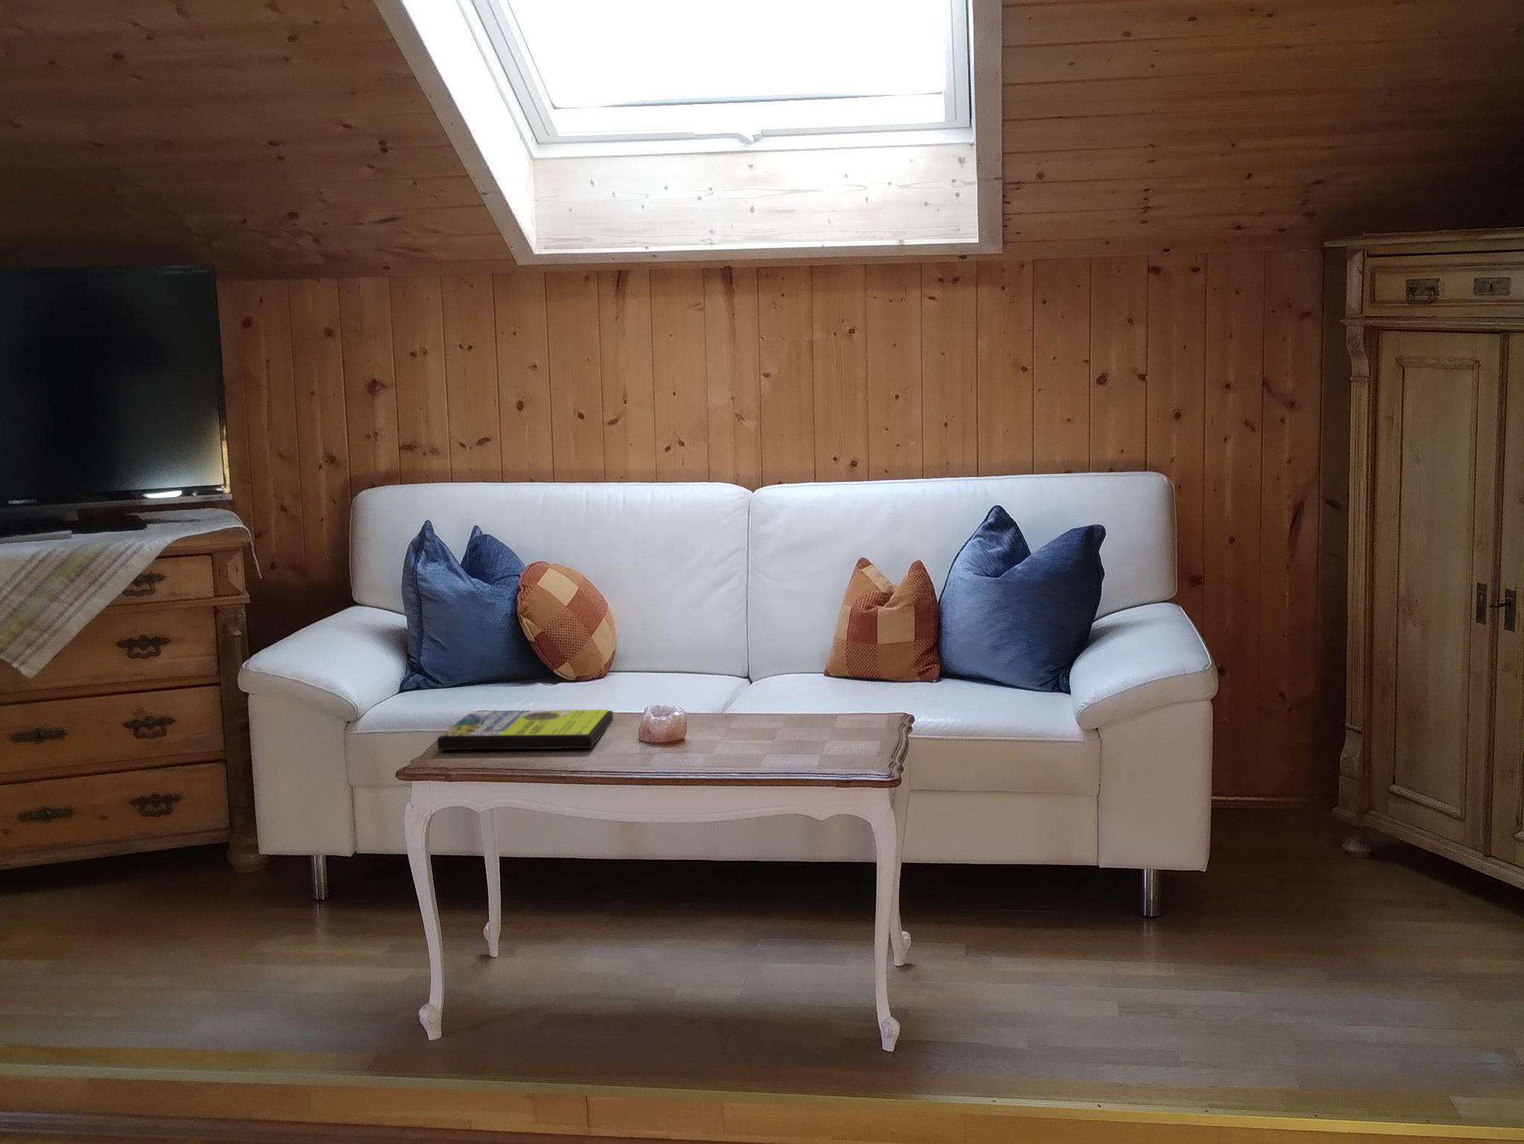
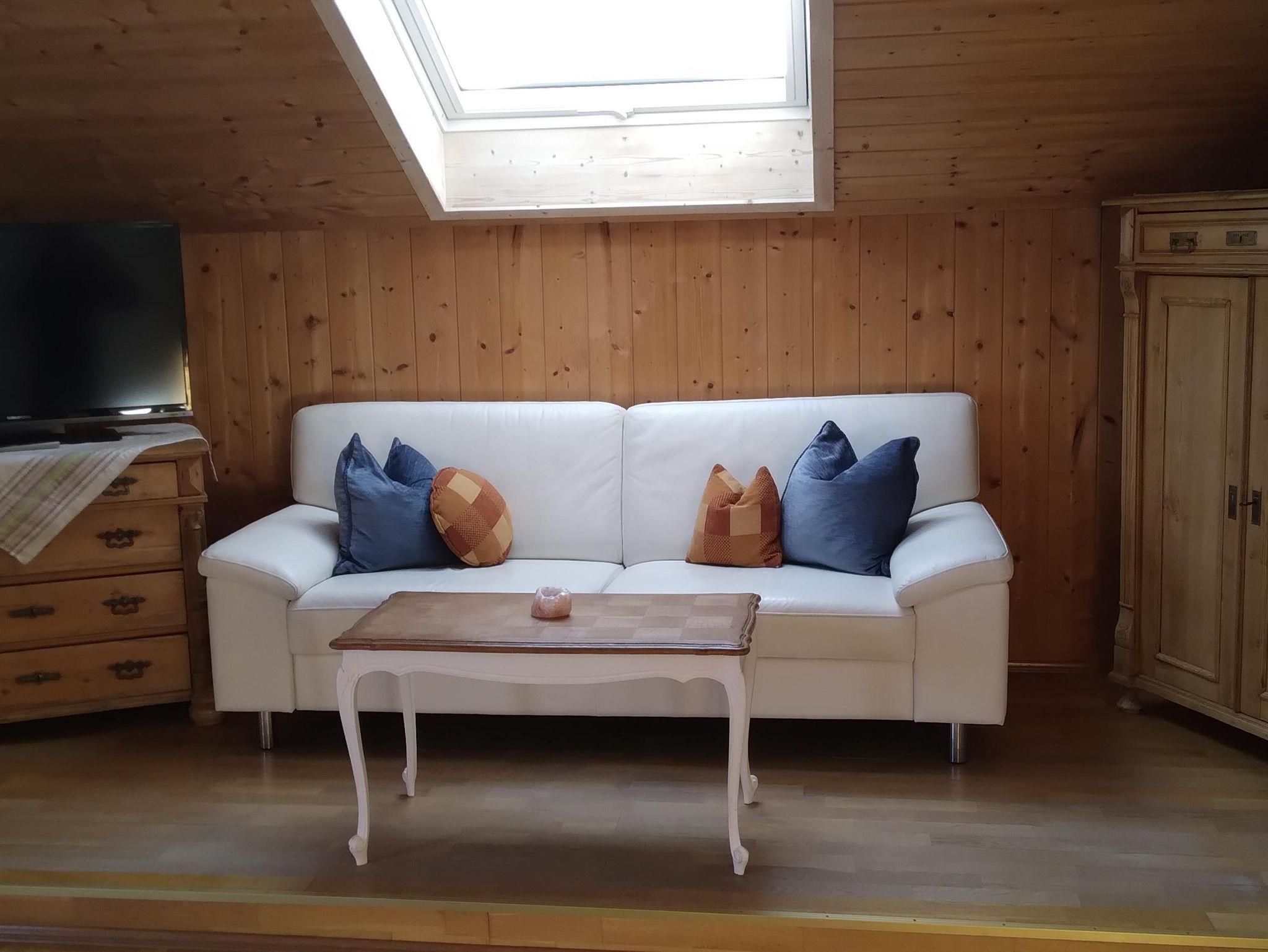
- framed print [436,709,614,751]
